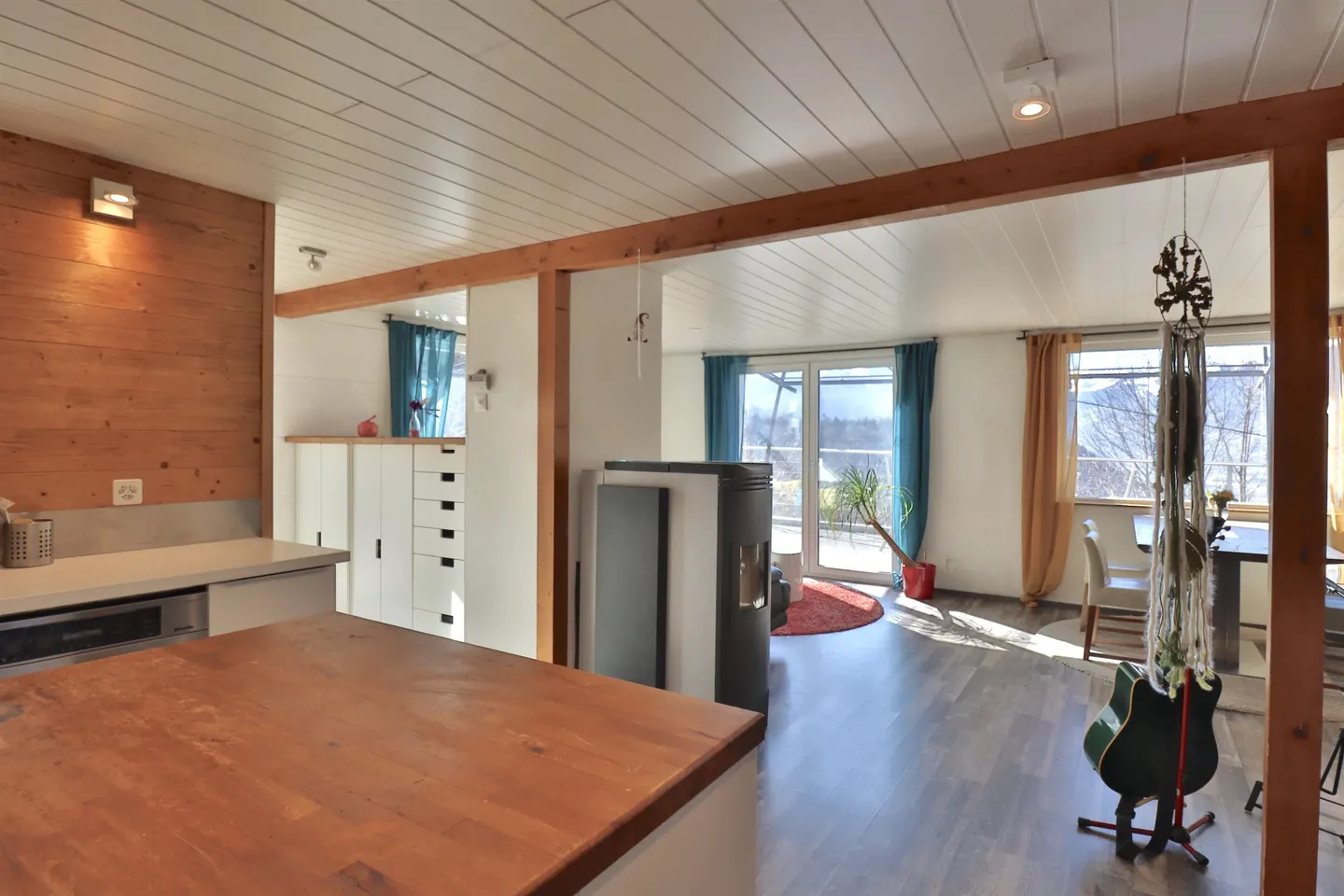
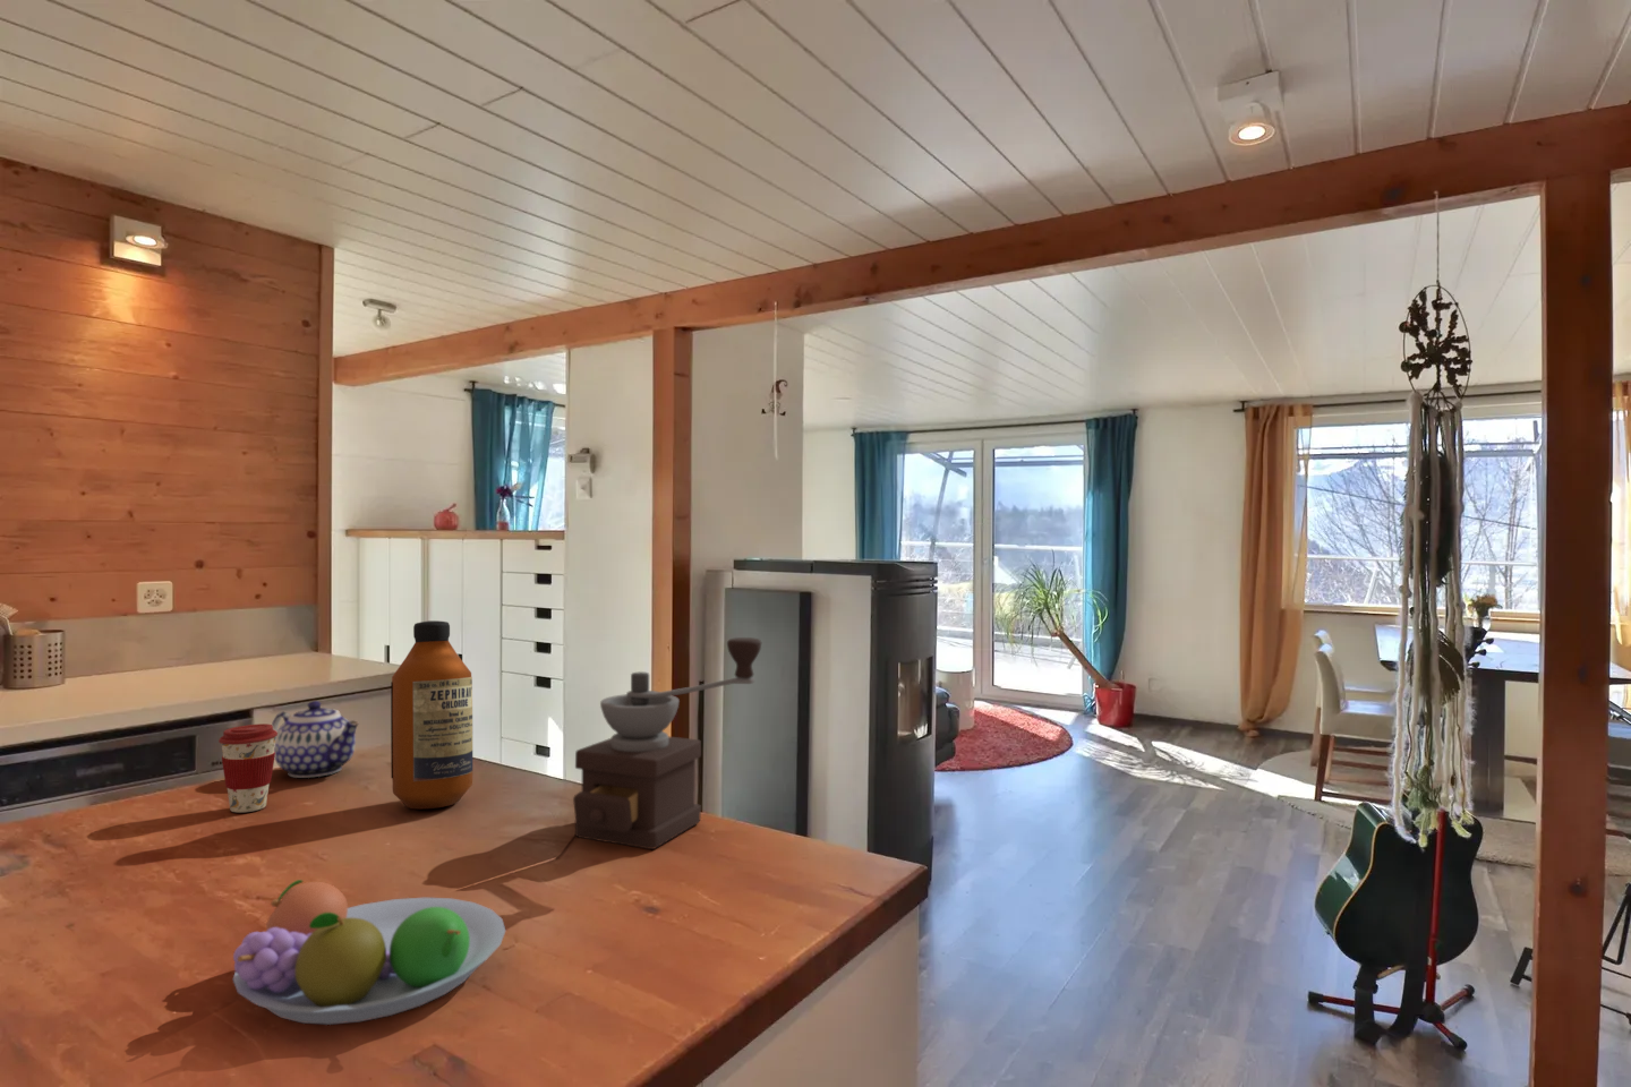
+ coffee grinder [572,637,762,850]
+ coffee cup [217,722,278,814]
+ bottle [390,620,473,809]
+ teapot [271,700,360,779]
+ fruit bowl [232,878,506,1026]
